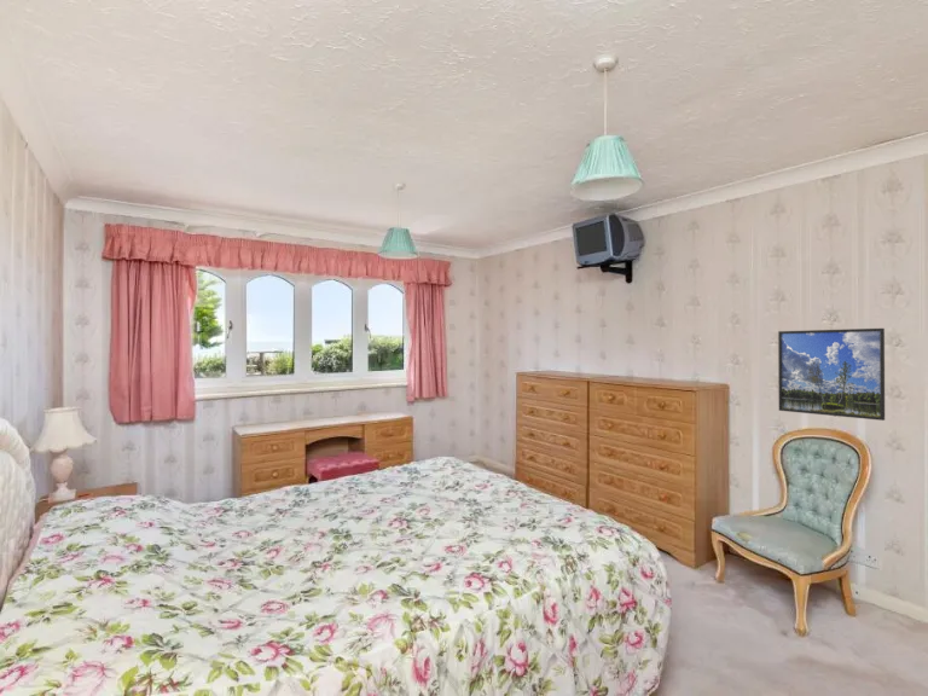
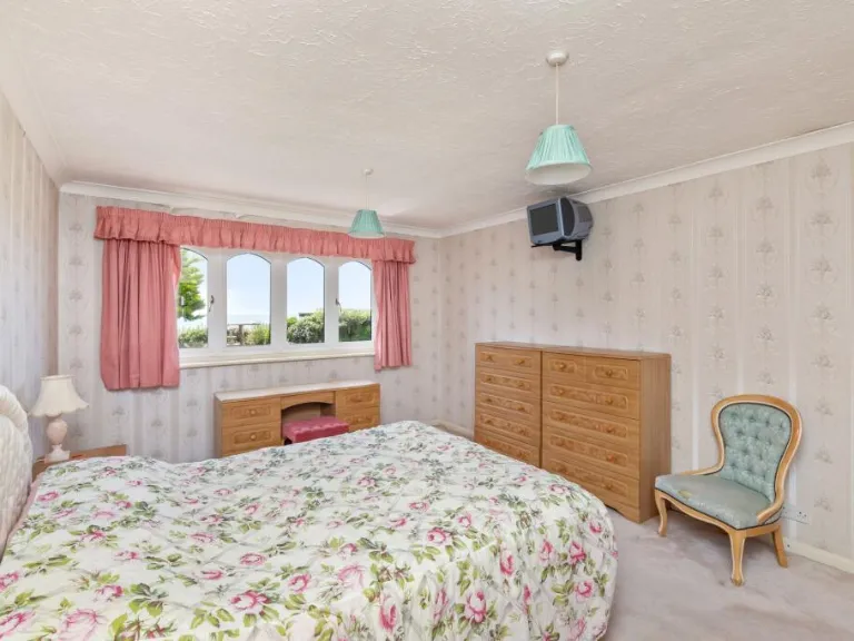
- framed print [777,327,886,422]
